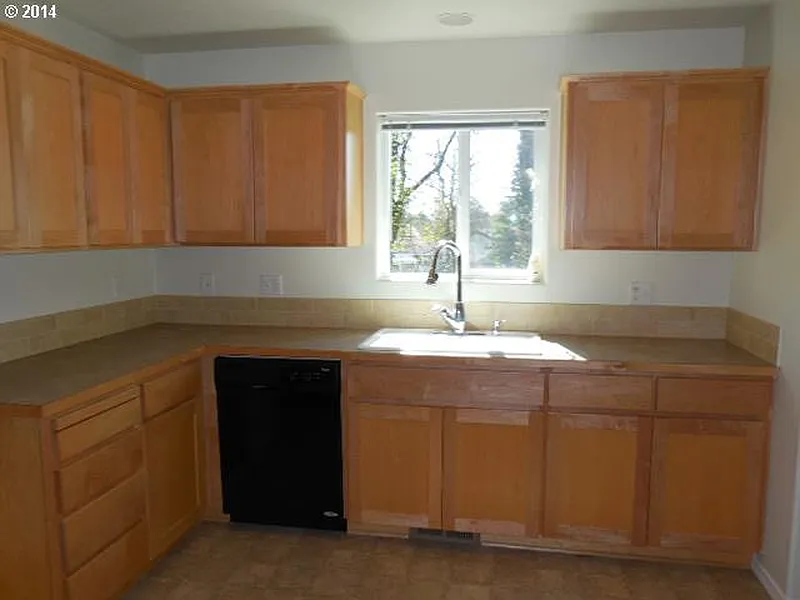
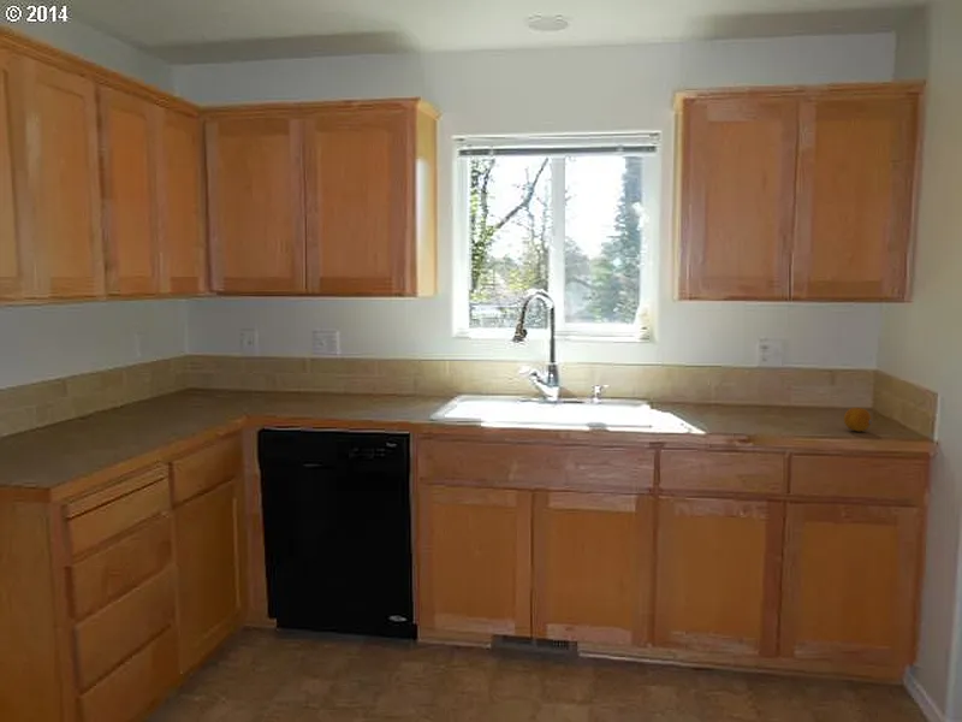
+ fruit [843,407,873,433]
